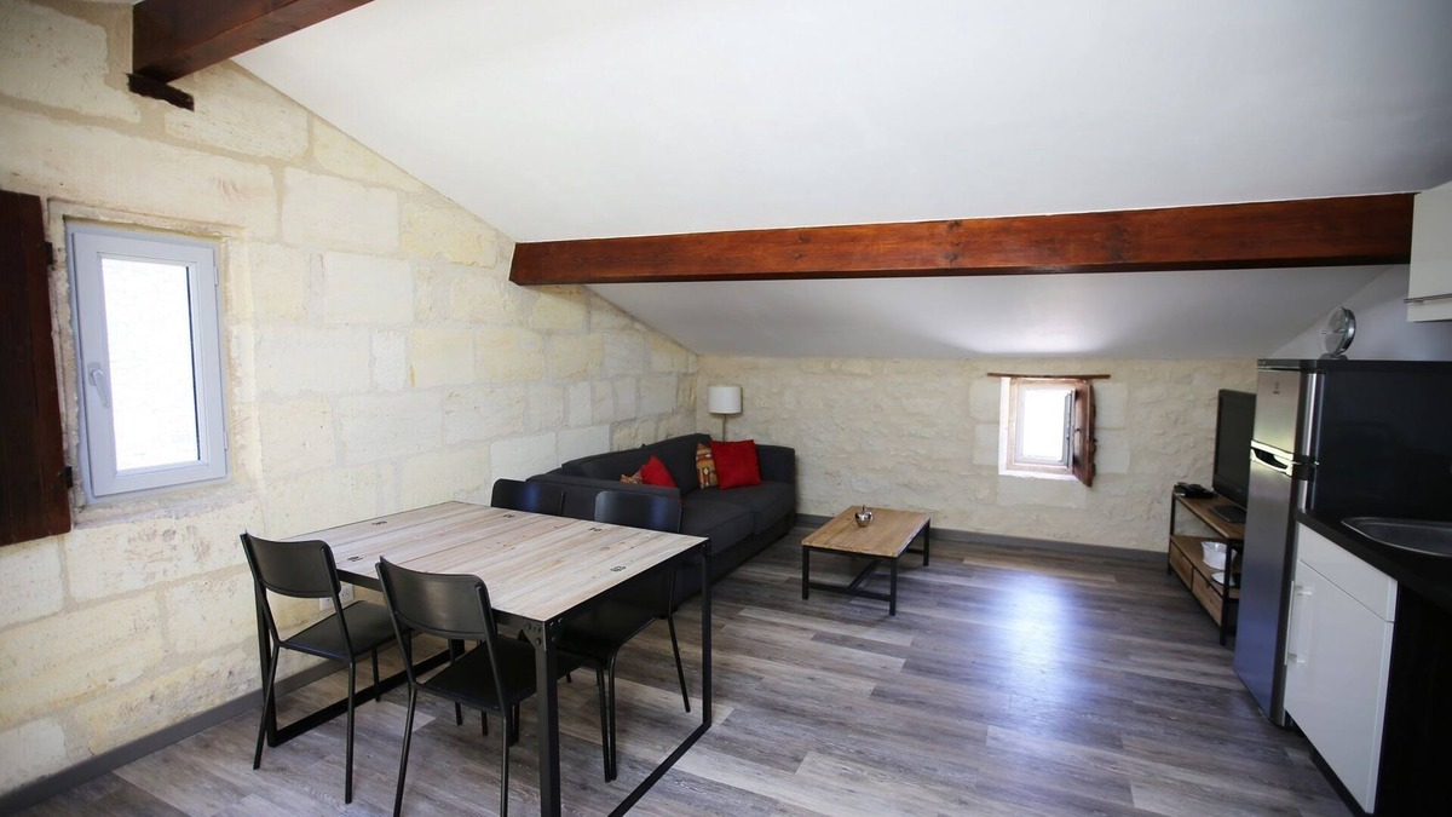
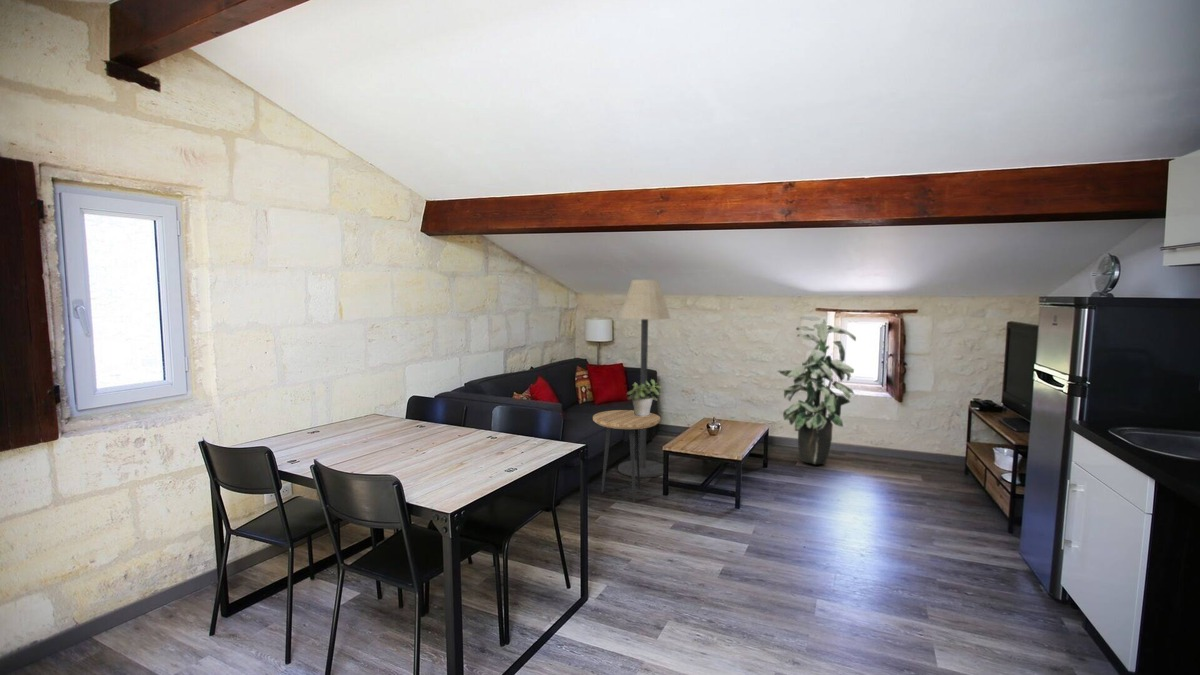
+ indoor plant [776,315,857,465]
+ potted plant [626,378,662,416]
+ floor lamp [617,279,672,478]
+ side table [592,409,661,504]
